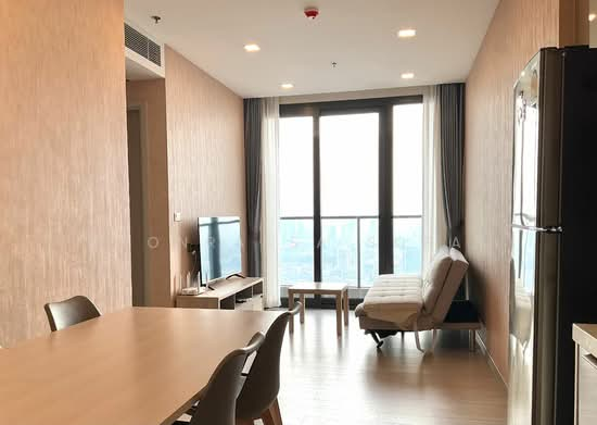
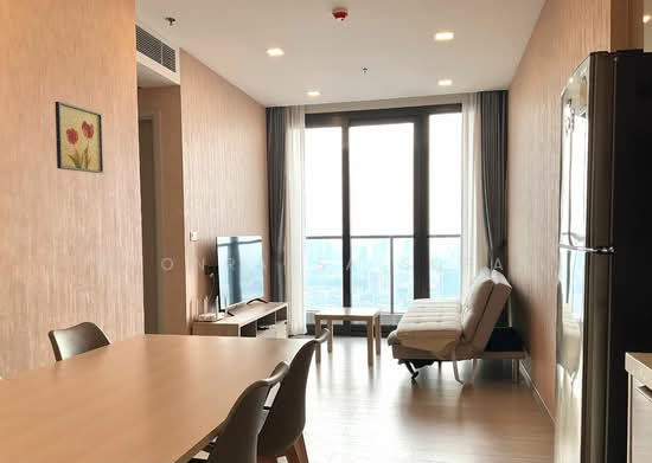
+ wall art [53,101,104,174]
